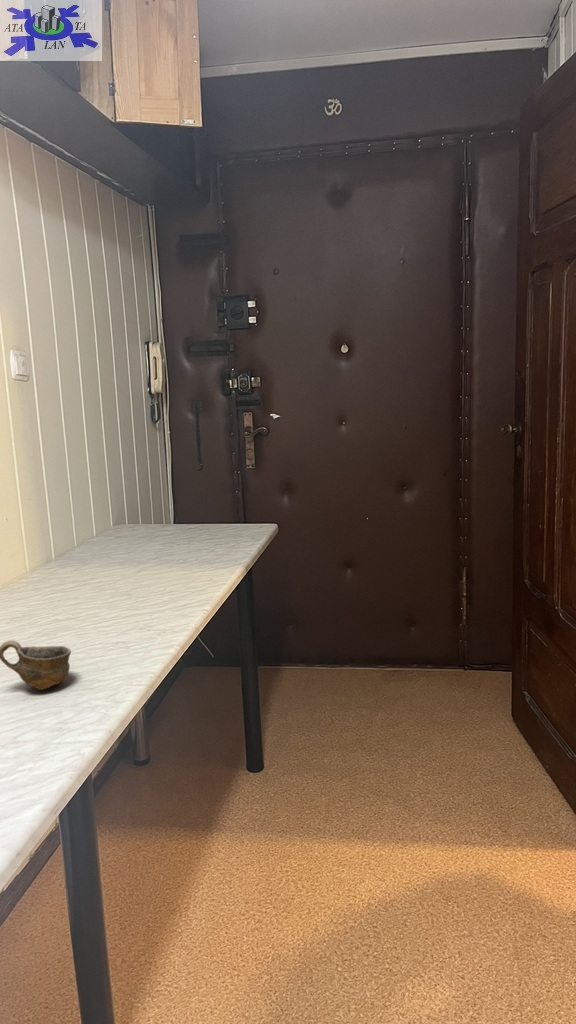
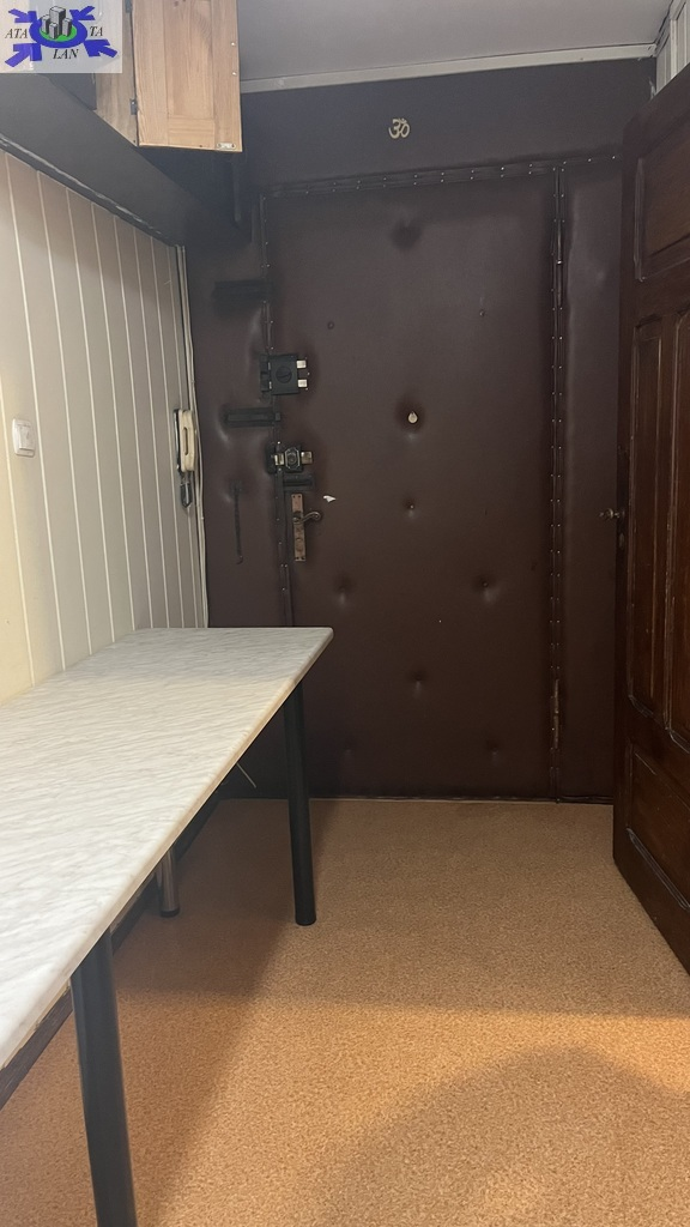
- cup [0,640,72,691]
